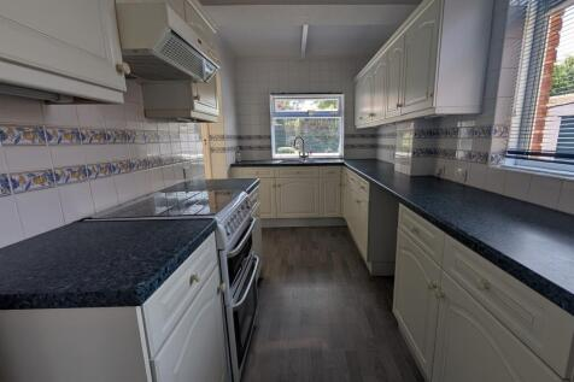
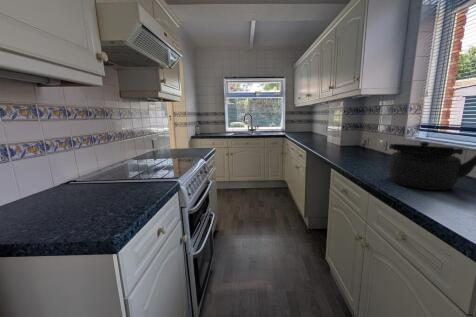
+ kettle [388,141,476,191]
